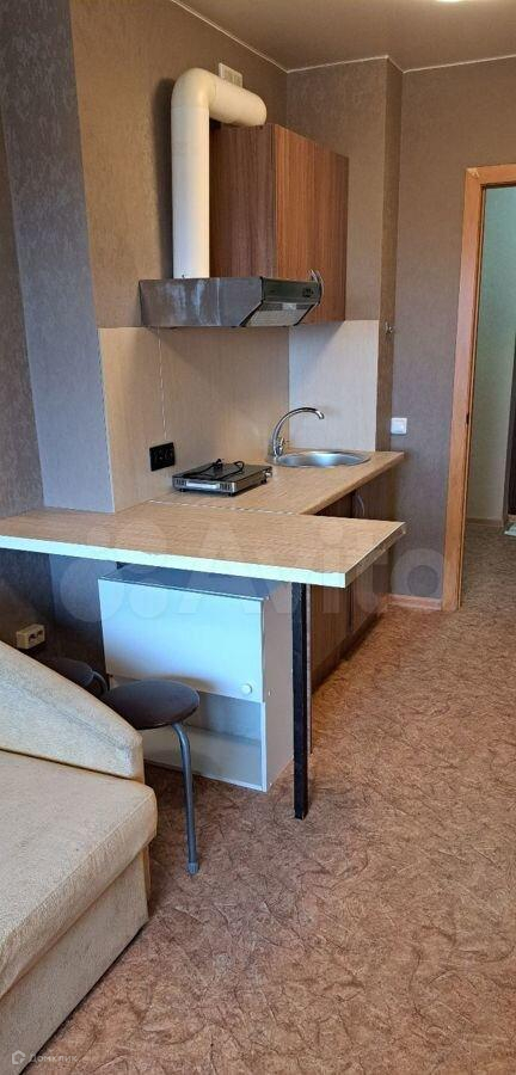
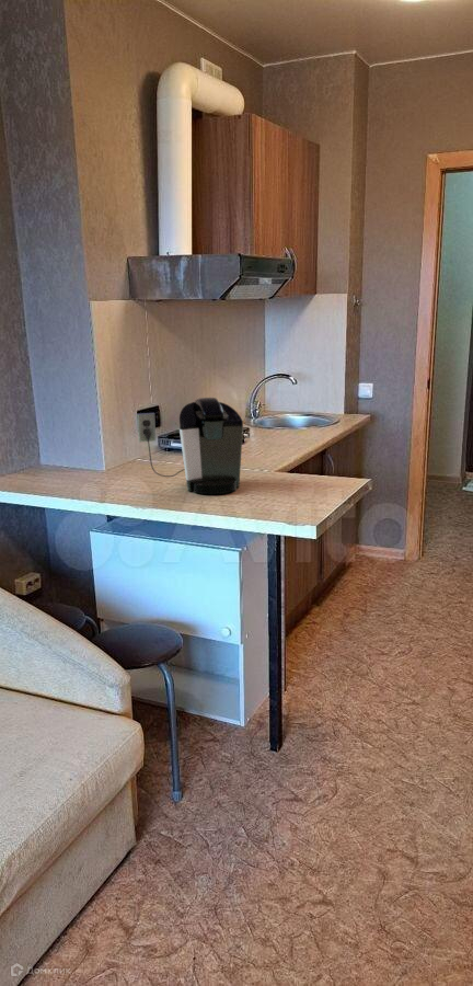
+ coffee maker [136,397,244,496]
